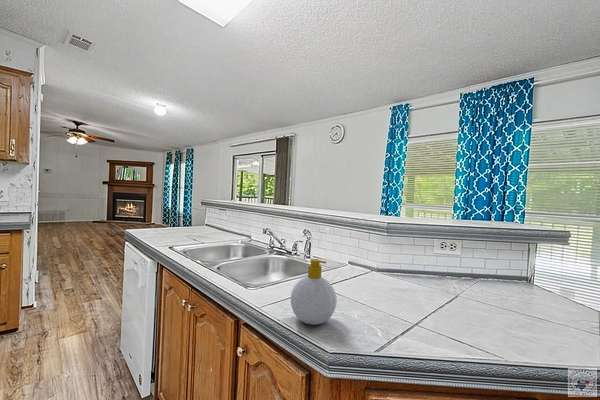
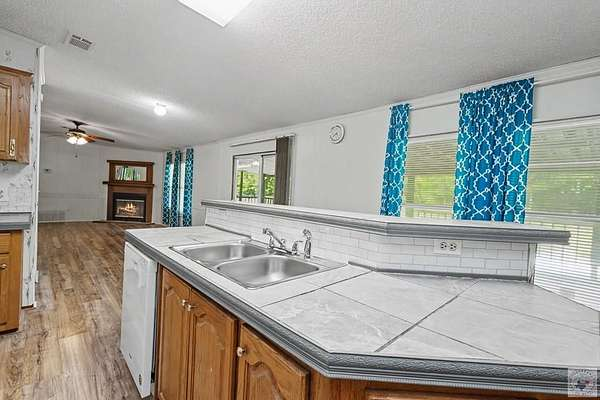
- soap bottle [290,258,338,326]
